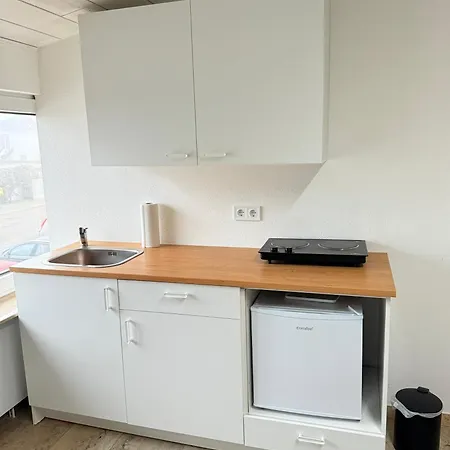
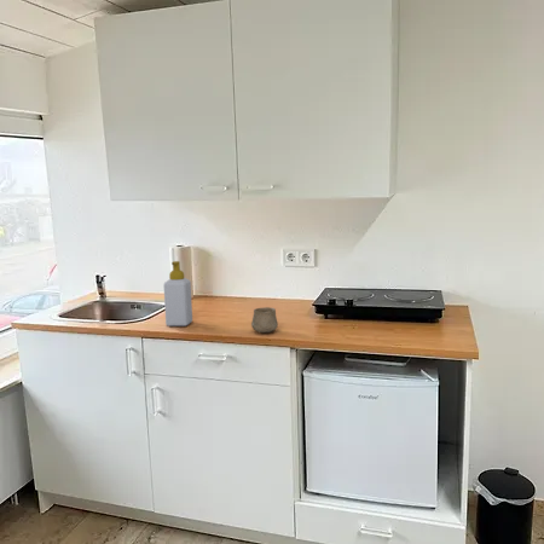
+ cup [250,306,279,334]
+ soap bottle [162,260,193,328]
